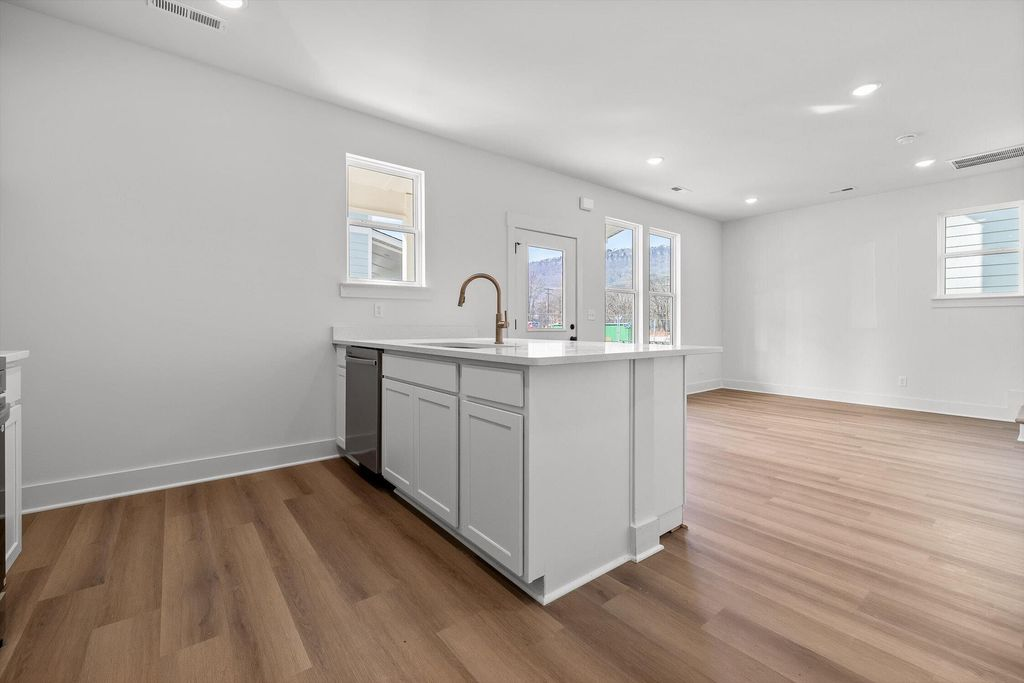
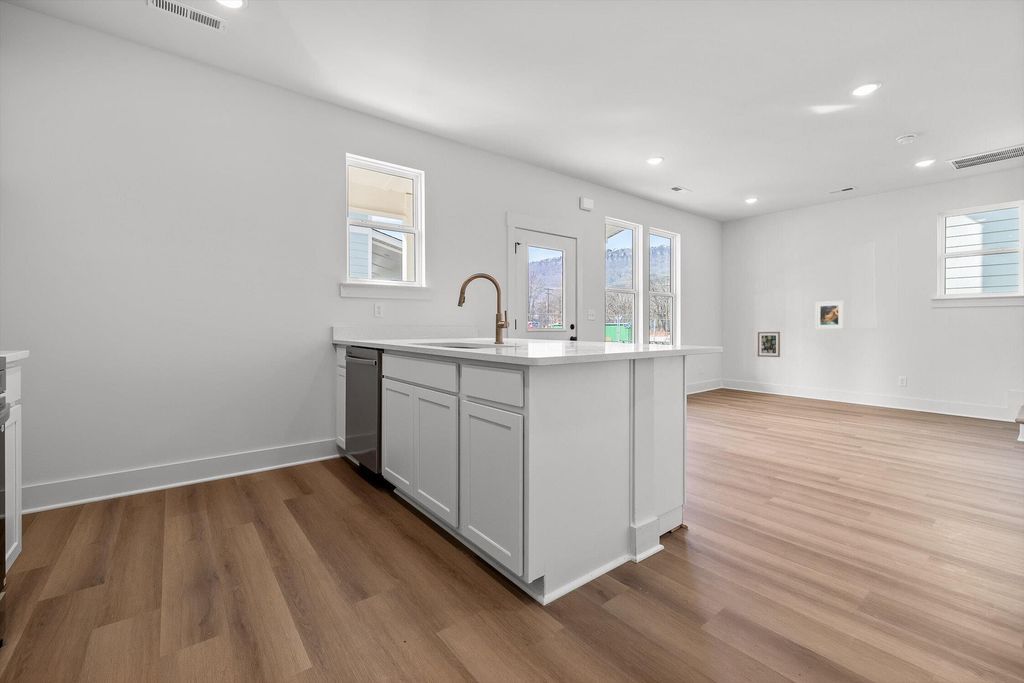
+ wall art [757,331,781,358]
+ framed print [814,300,845,330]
